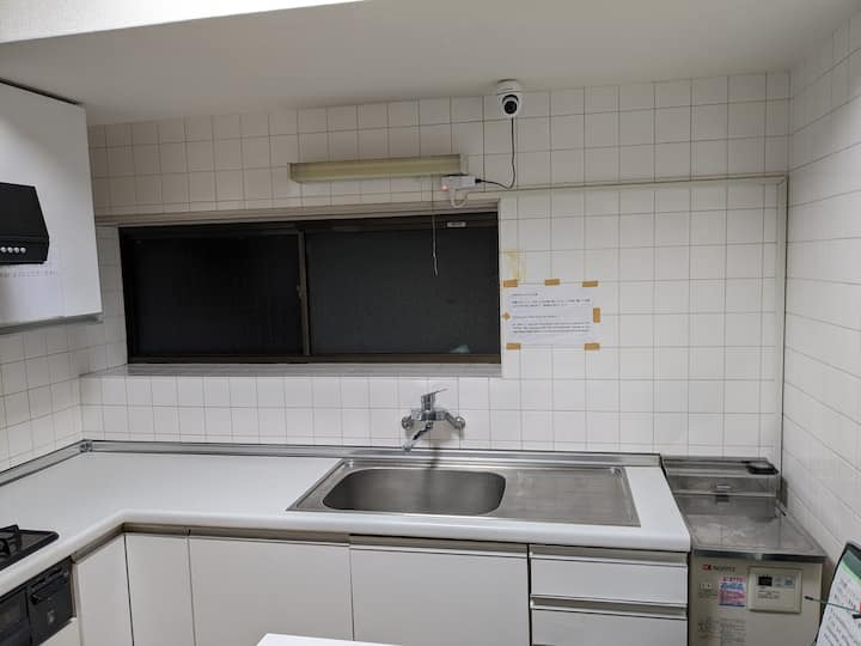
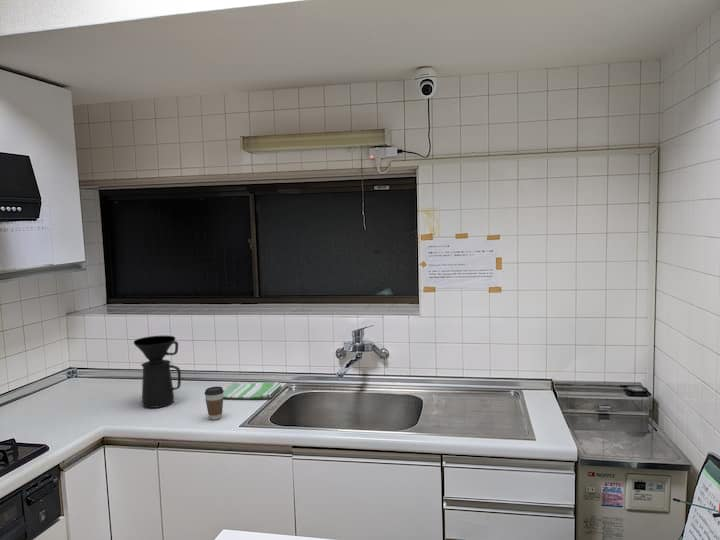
+ coffee maker [133,335,182,409]
+ coffee cup [204,386,224,420]
+ dish towel [223,381,283,400]
